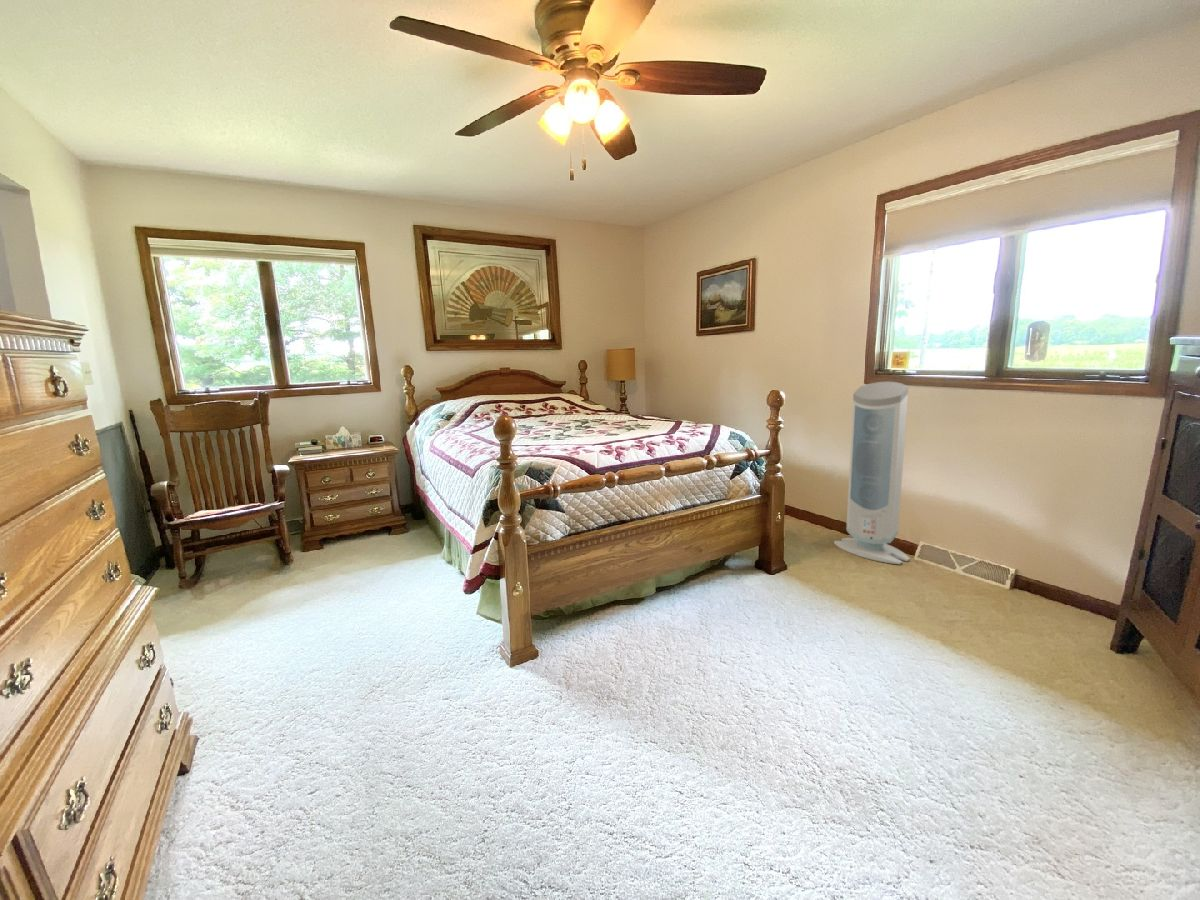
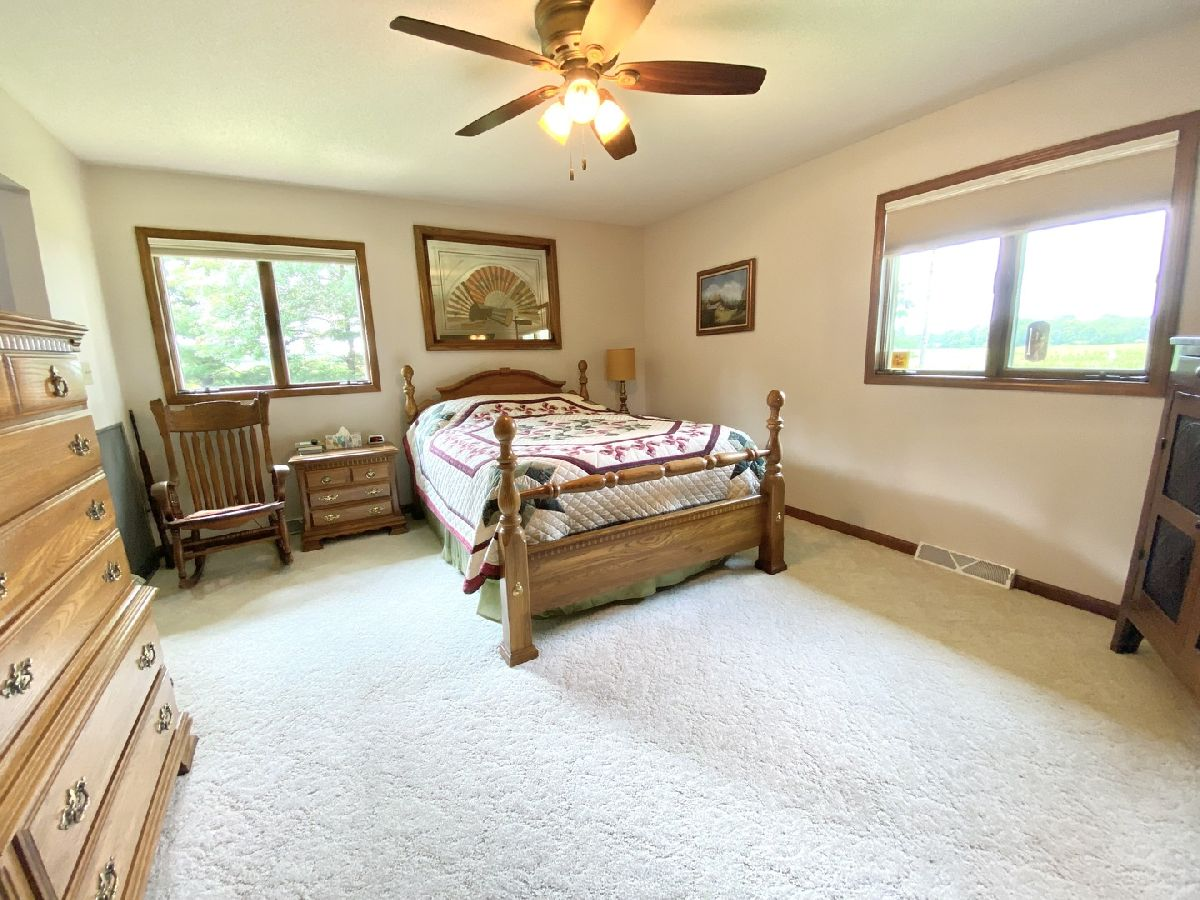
- air purifier [833,381,911,565]
